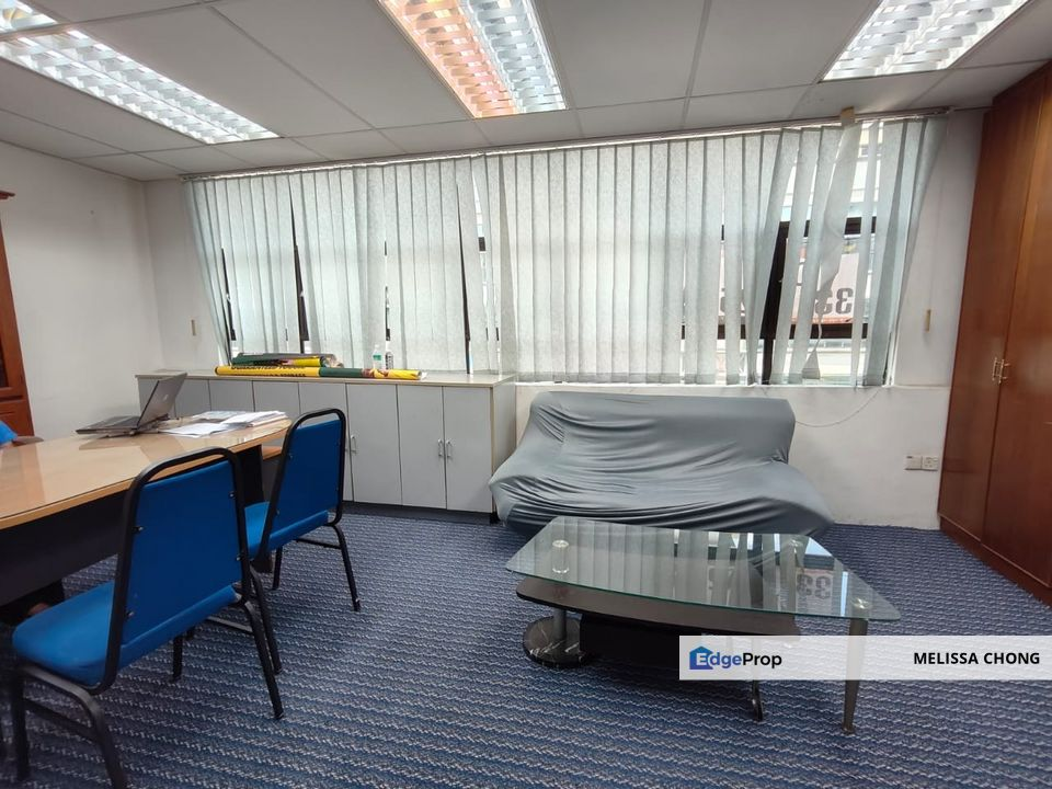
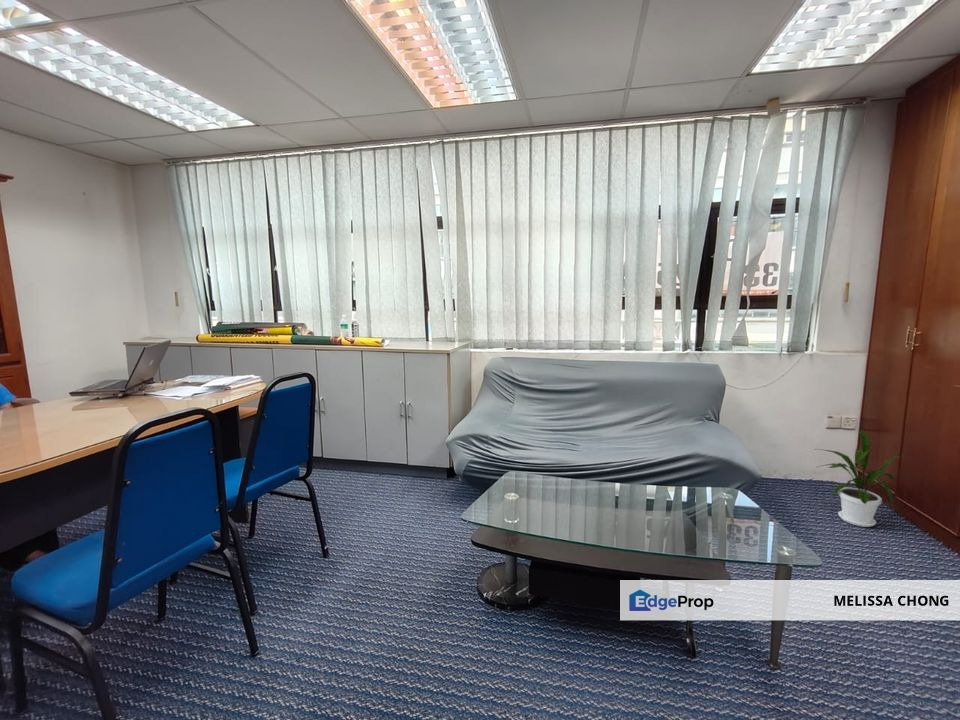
+ house plant [815,429,909,528]
